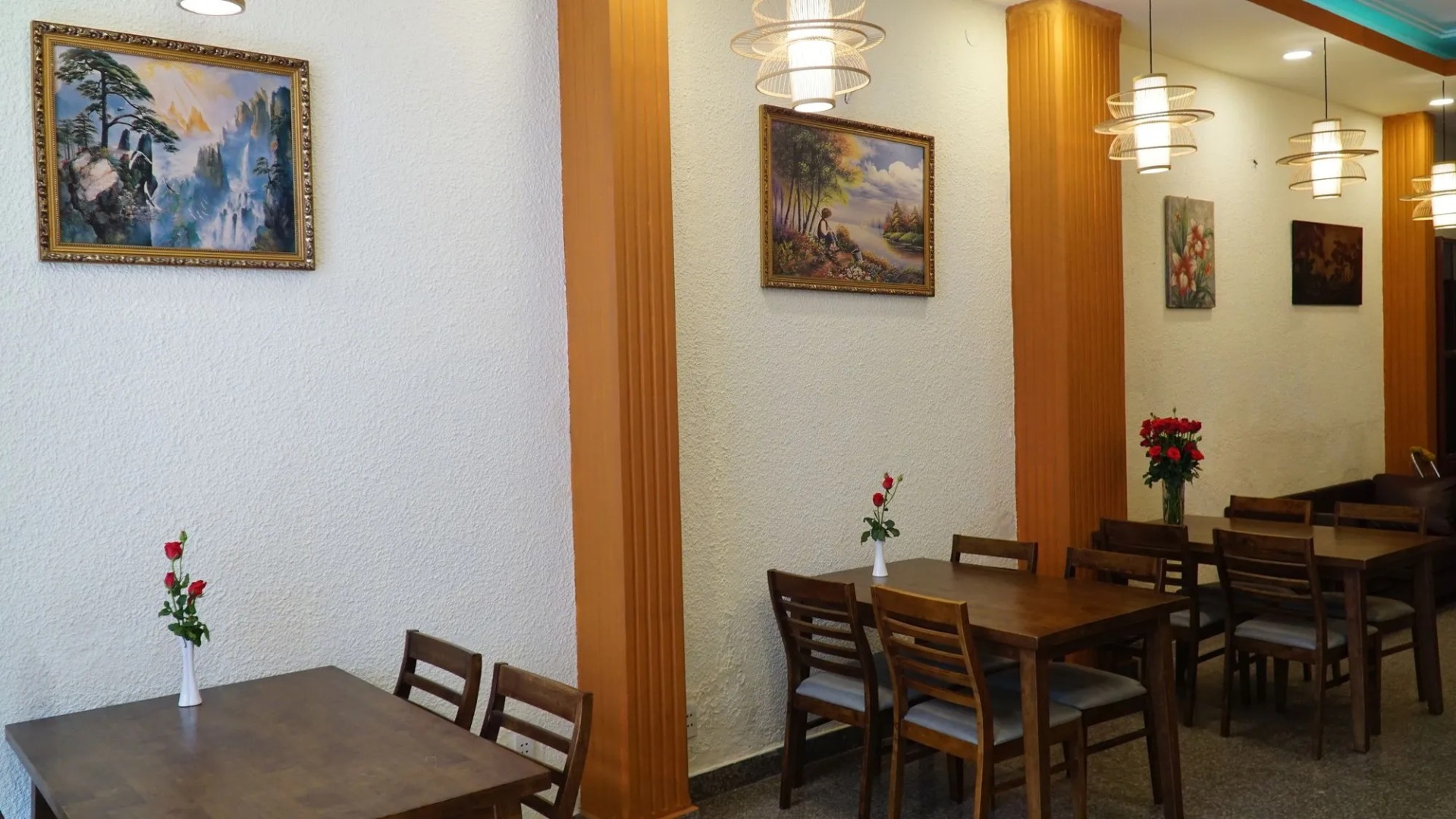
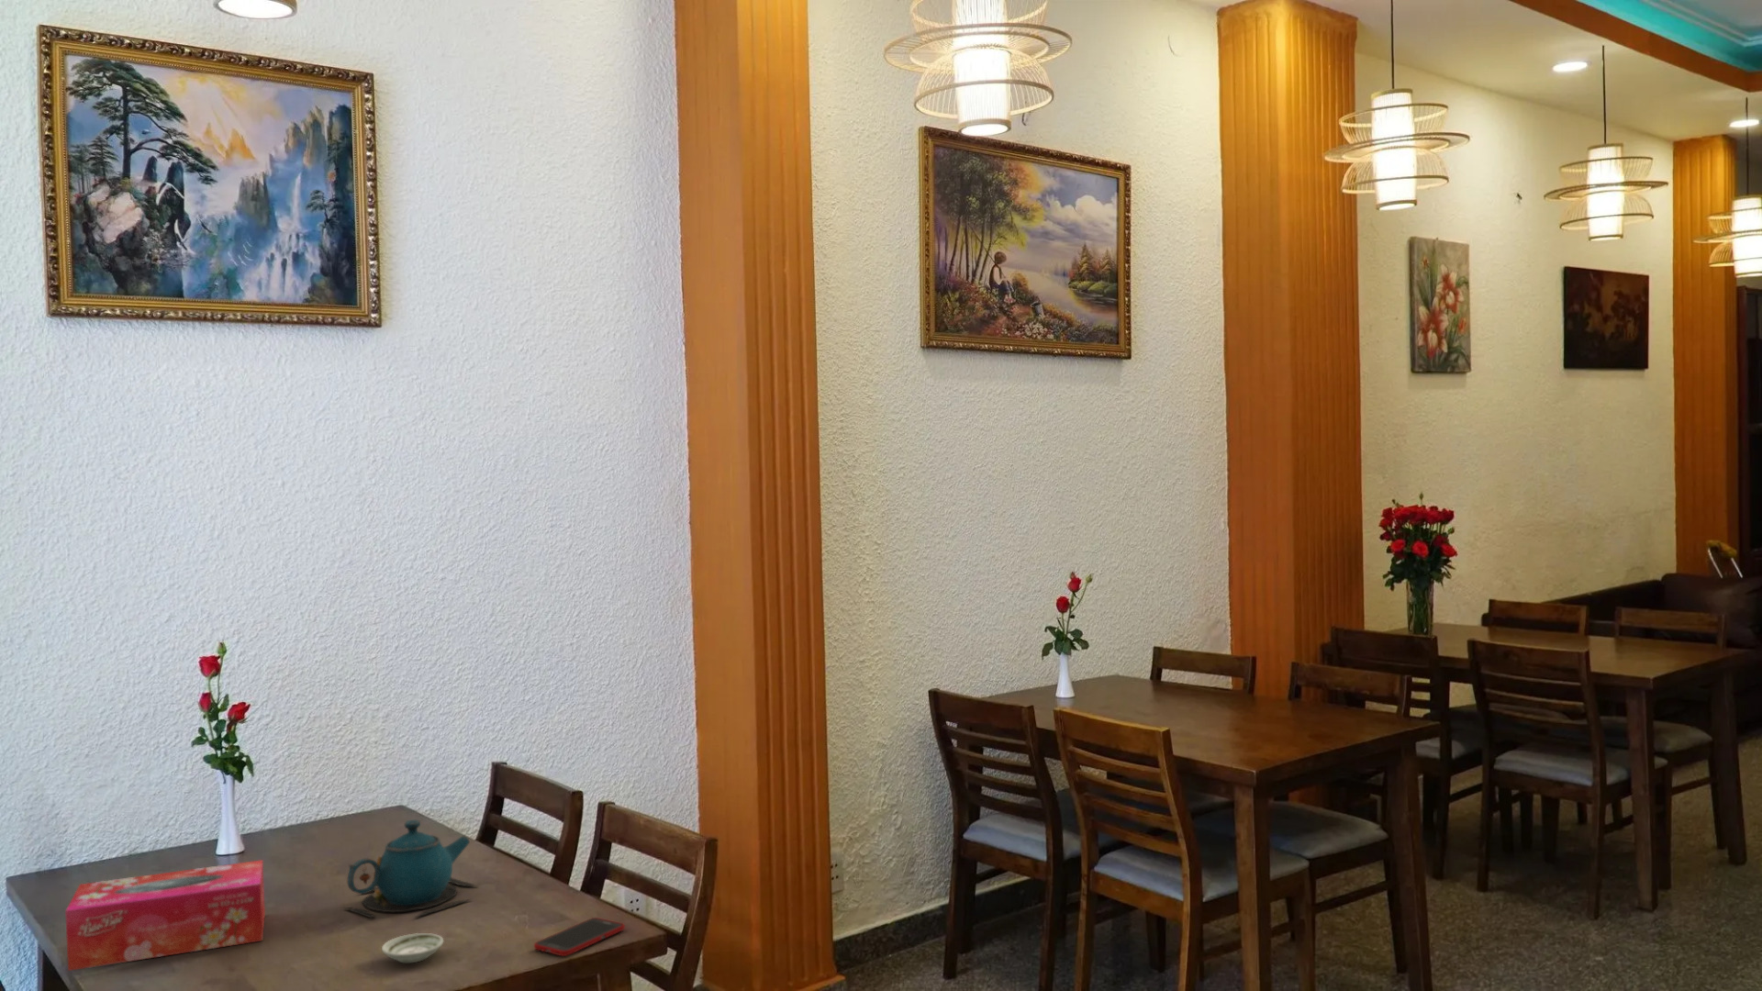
+ cell phone [534,917,626,957]
+ teapot [342,819,479,920]
+ tissue box [64,859,266,972]
+ saucer [381,932,444,963]
